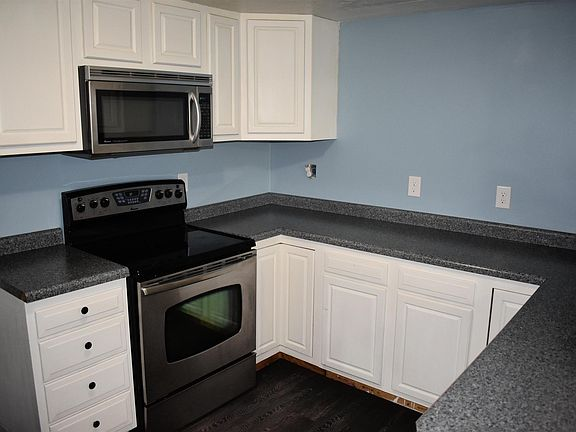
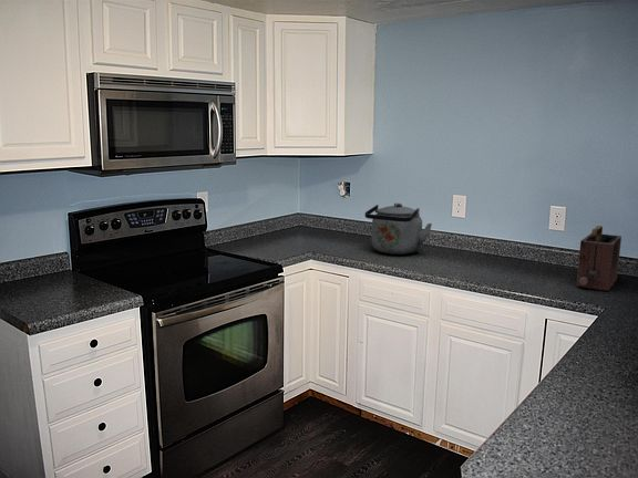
+ toaster [575,225,622,292]
+ kettle [364,201,433,256]
